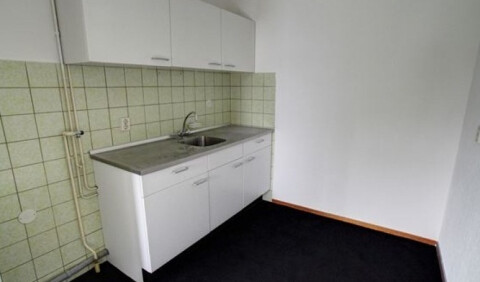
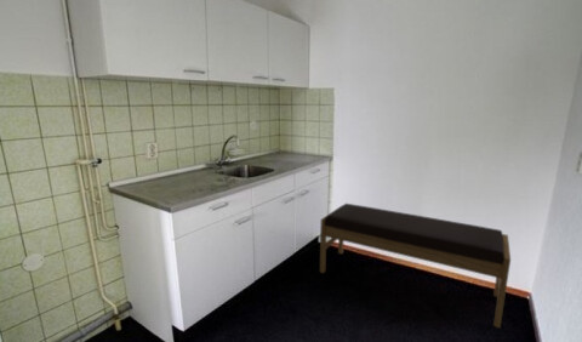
+ bench [319,203,512,329]
